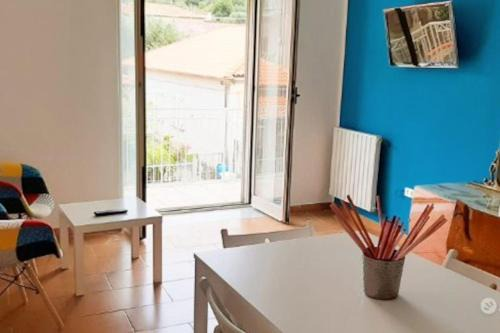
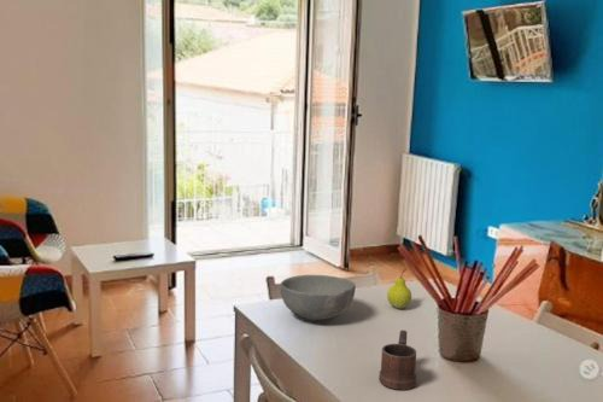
+ fruit [386,268,412,310]
+ bowl [279,274,357,321]
+ mug [377,330,417,390]
